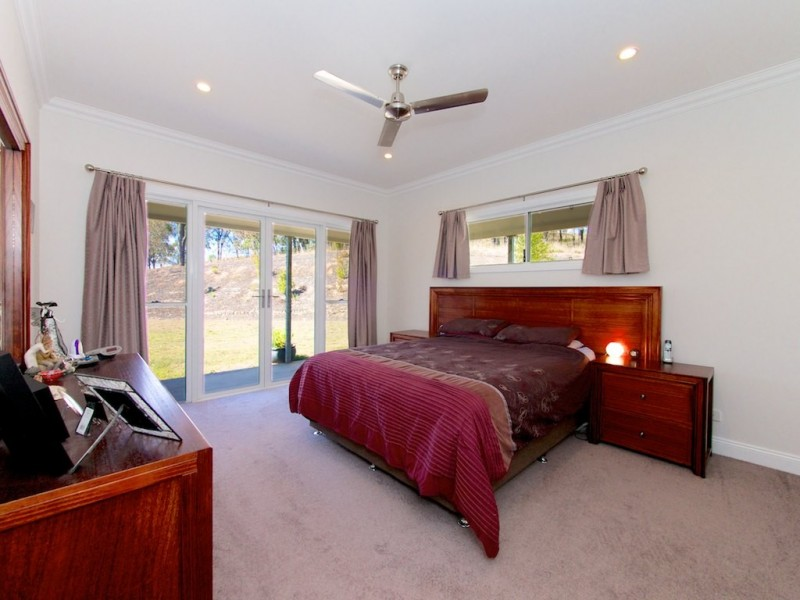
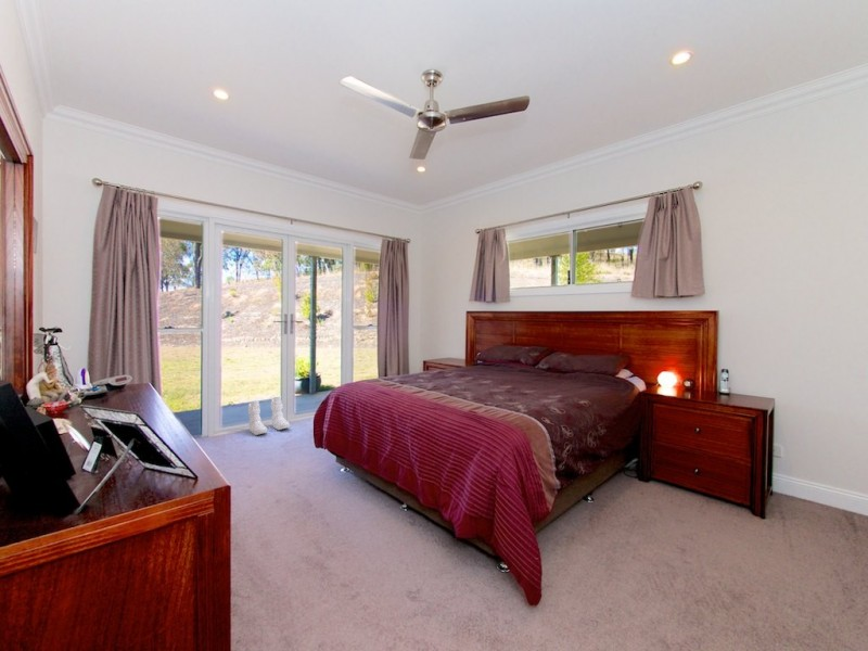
+ boots [247,395,291,436]
